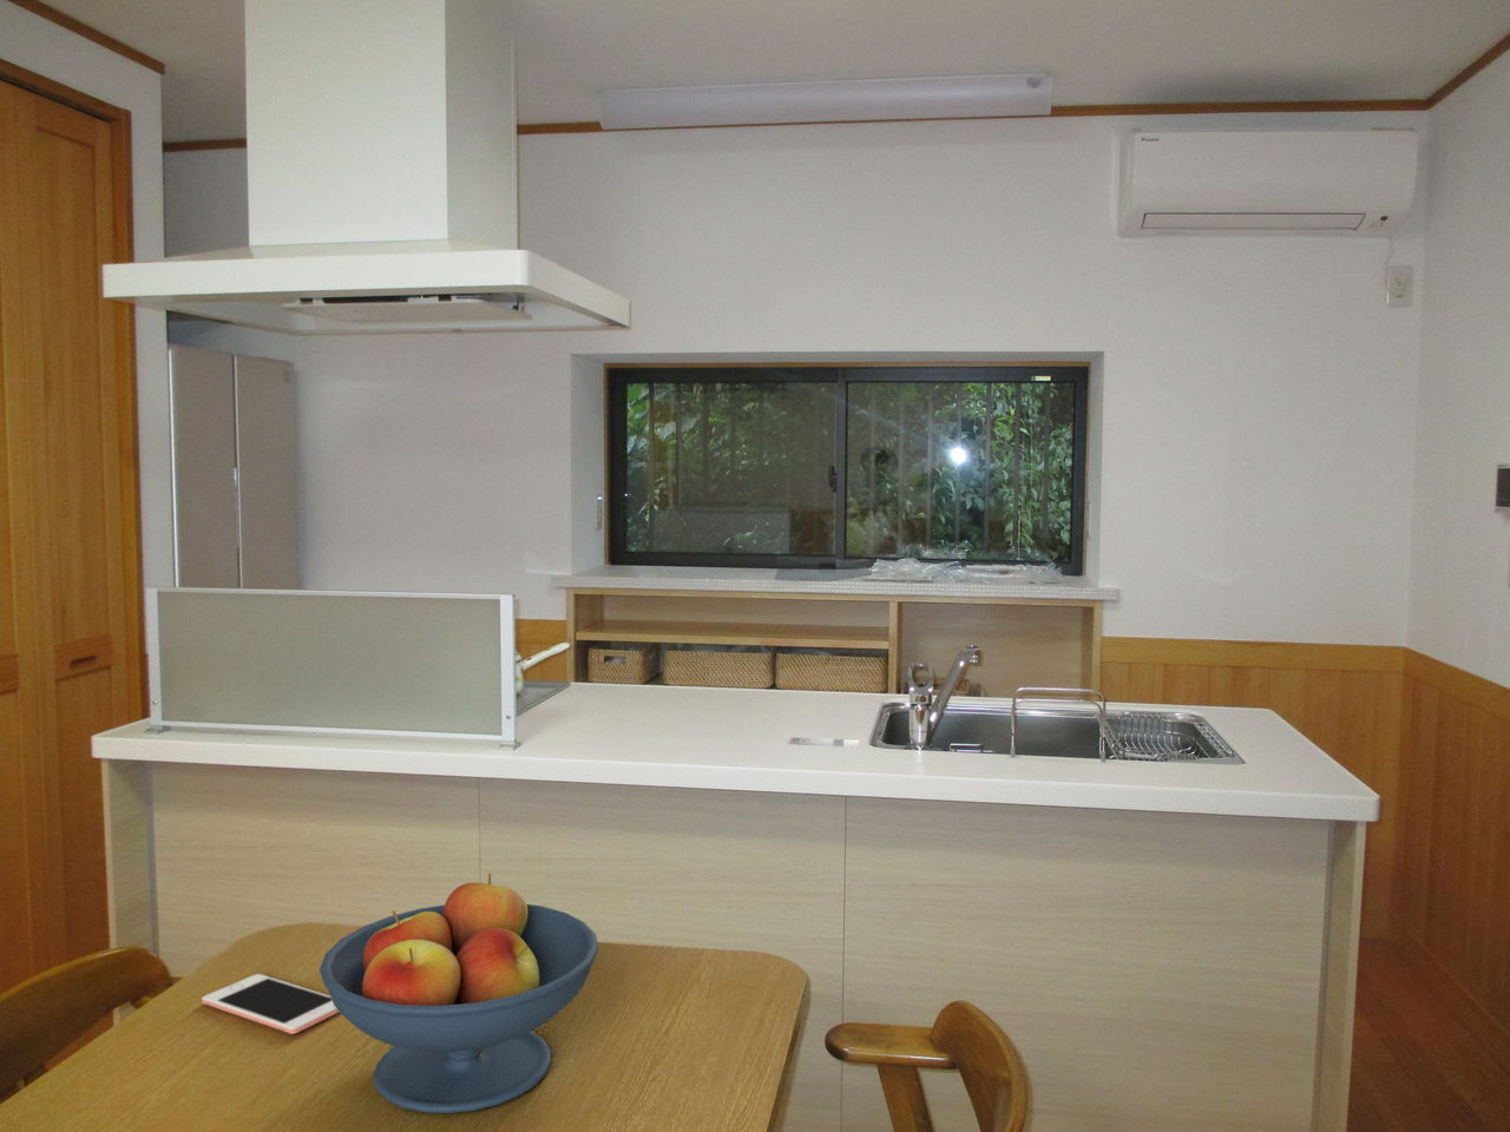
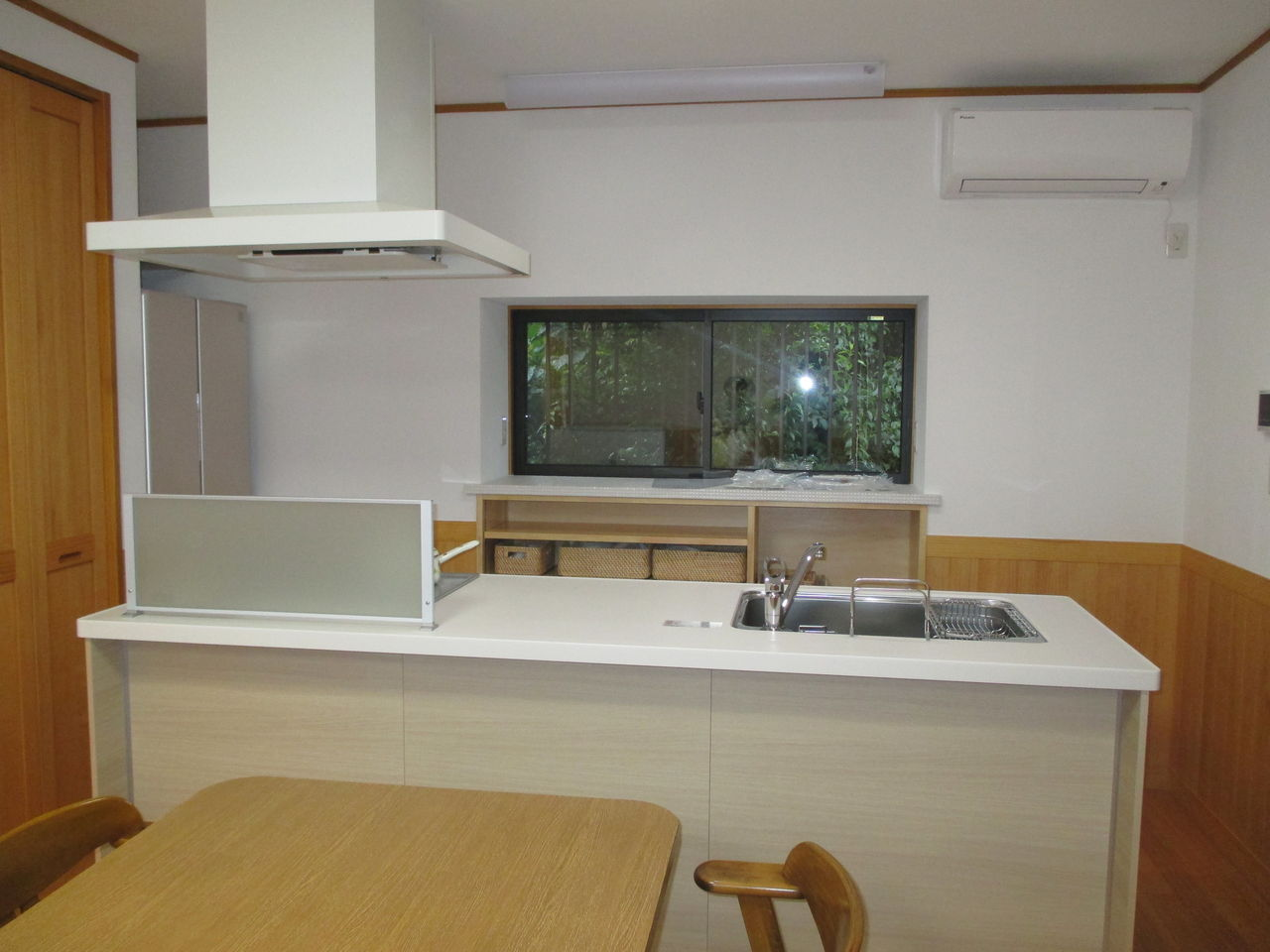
- cell phone [201,973,340,1036]
- fruit bowl [319,873,599,1114]
